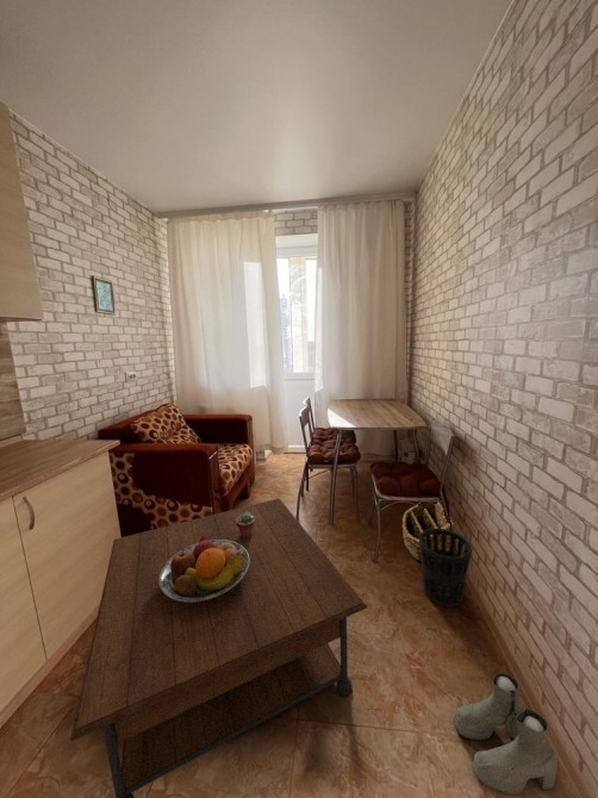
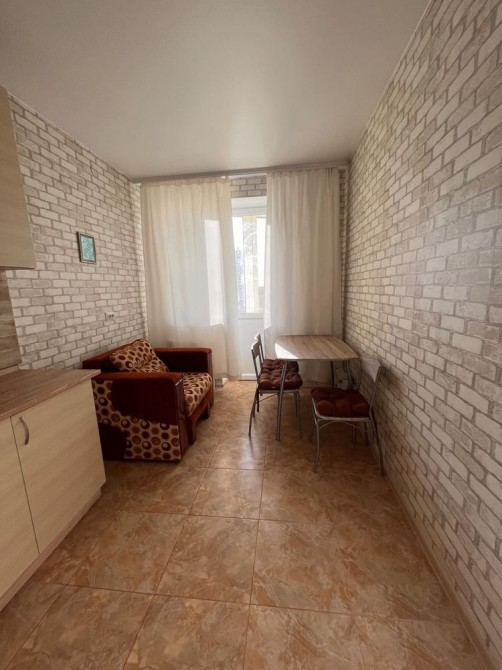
- boots [453,672,559,797]
- basket [401,501,455,563]
- fruit bowl [160,535,249,603]
- wastebasket [419,529,473,609]
- potted succulent [236,512,255,538]
- coffee table [69,498,368,798]
